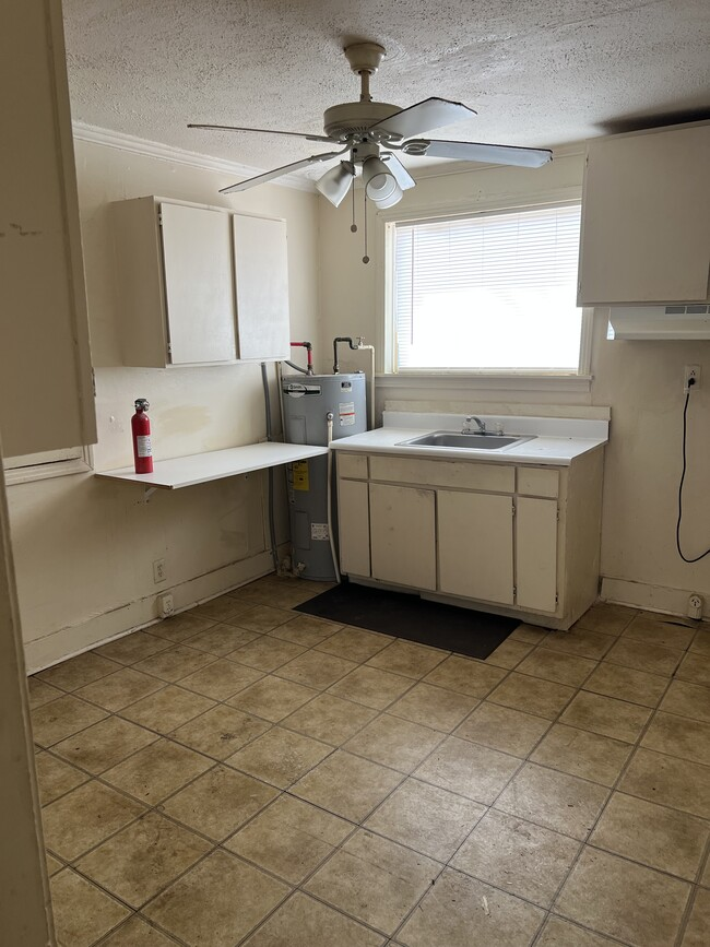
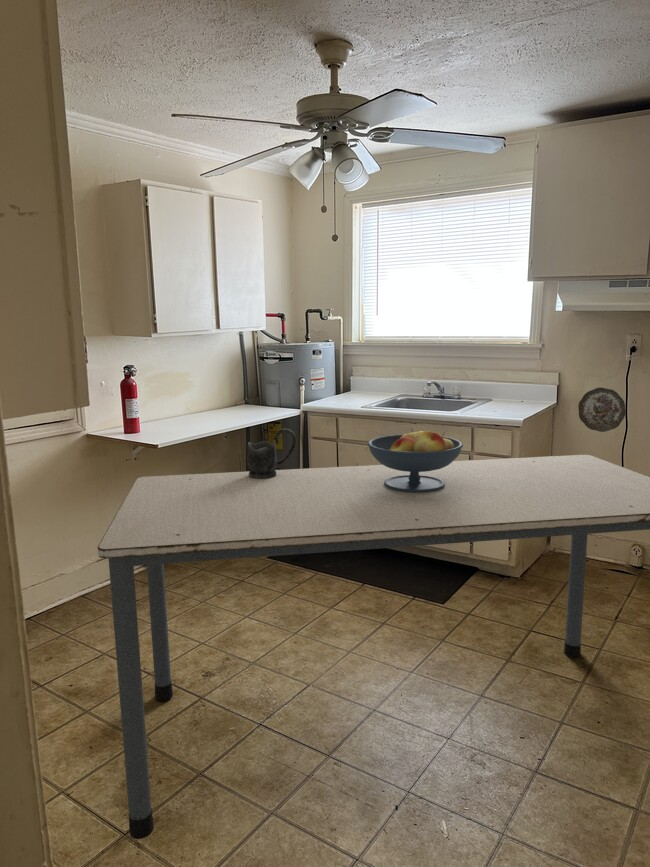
+ decorative plate [577,387,626,433]
+ dining table [97,454,650,840]
+ fruit bowl [367,427,464,492]
+ pitcher [246,428,297,479]
